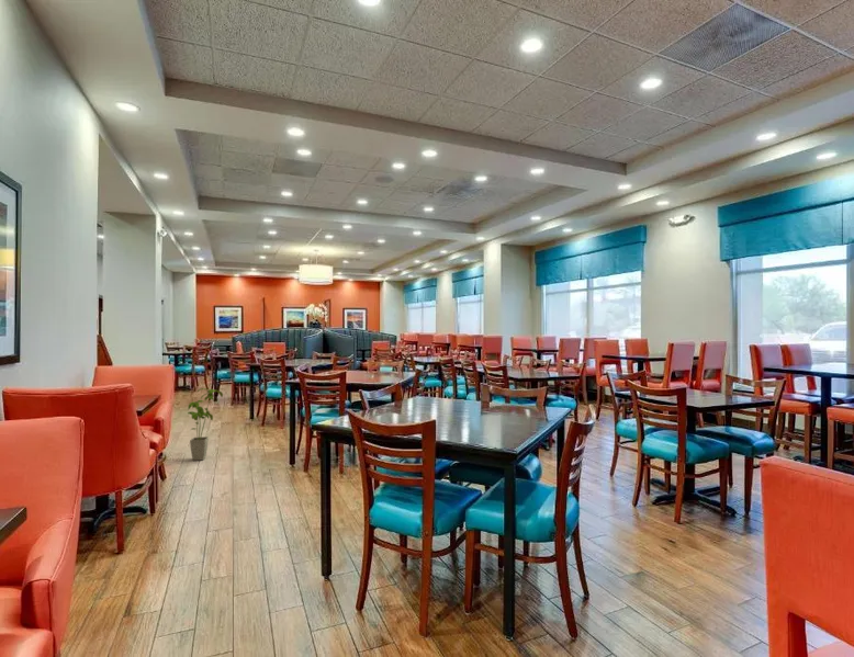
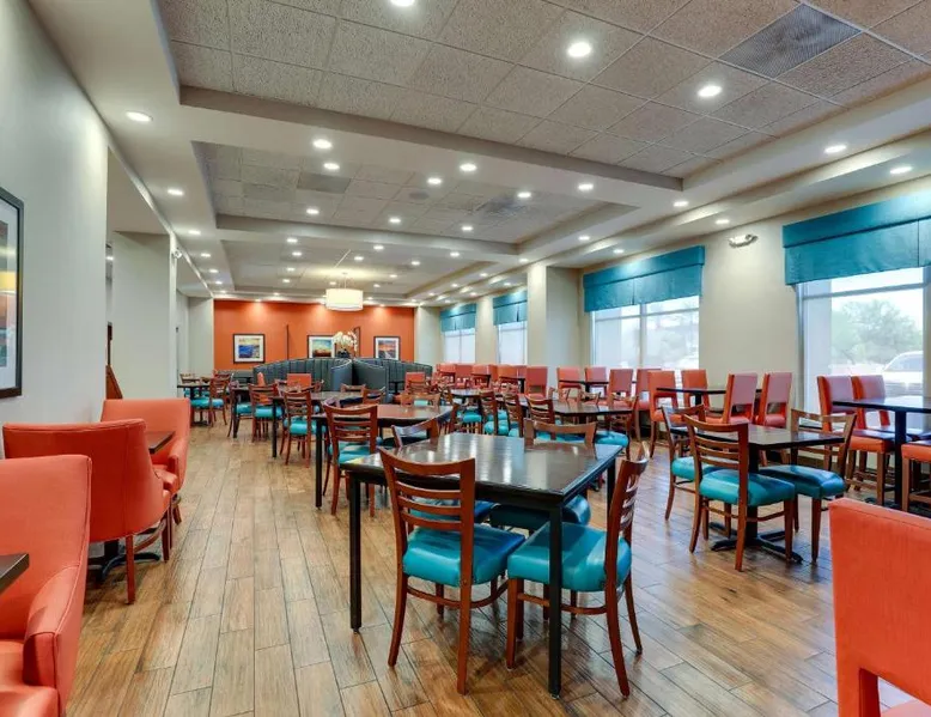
- house plant [187,387,224,462]
